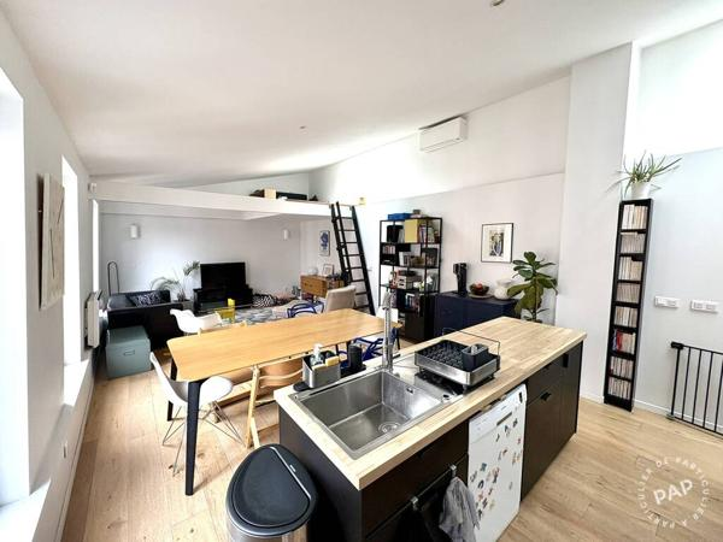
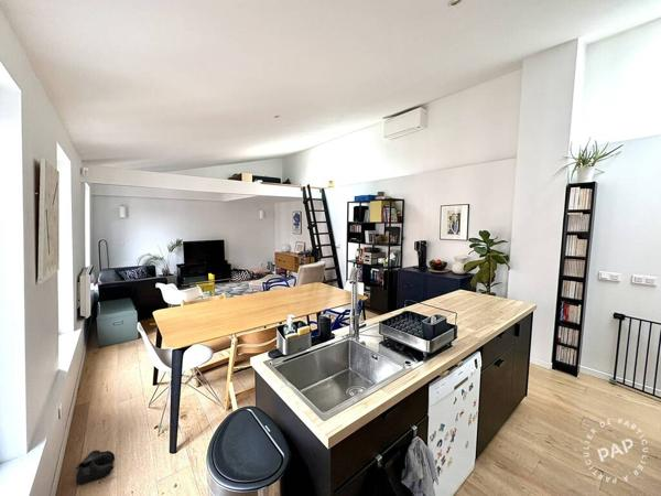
+ boots [74,449,116,486]
